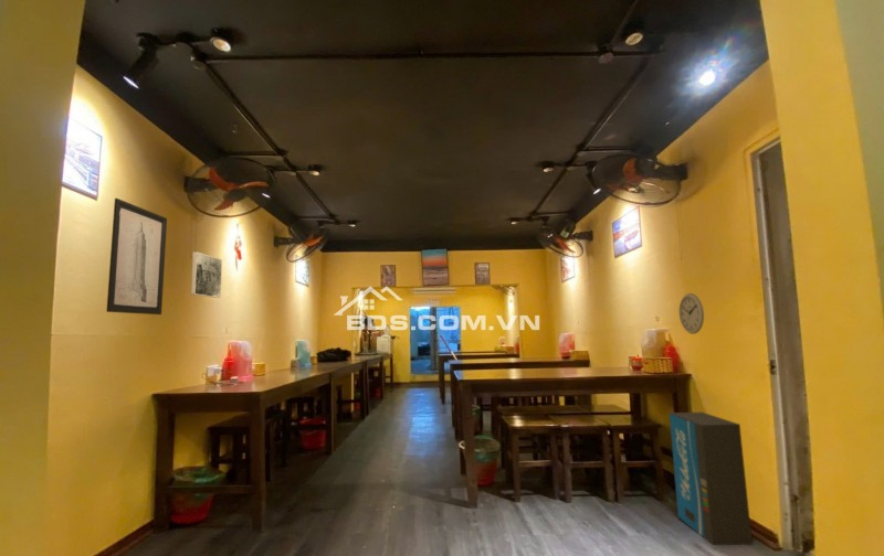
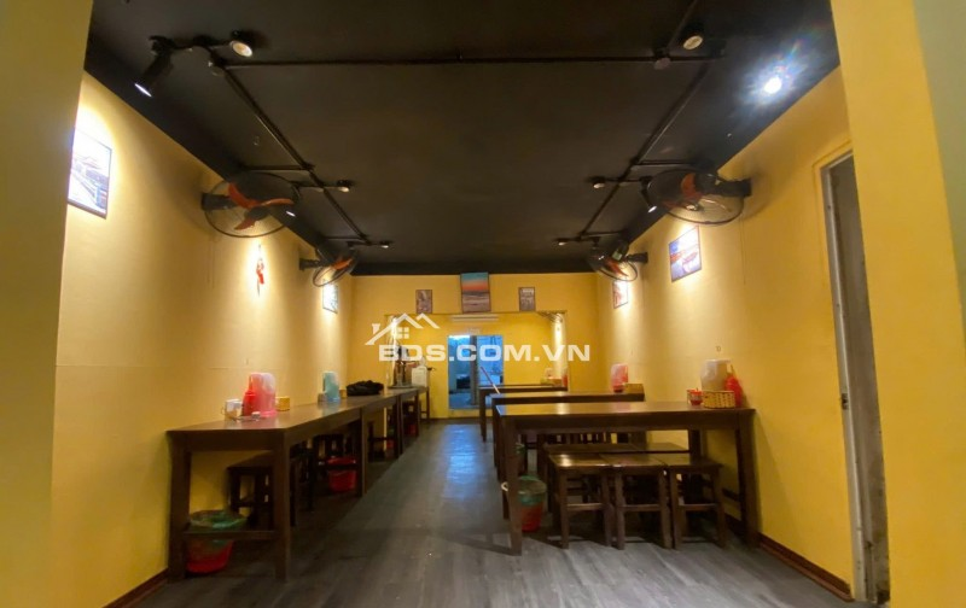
- wall art [105,197,168,316]
- air purifier [669,411,754,546]
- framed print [190,250,223,299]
- wall clock [678,292,705,335]
